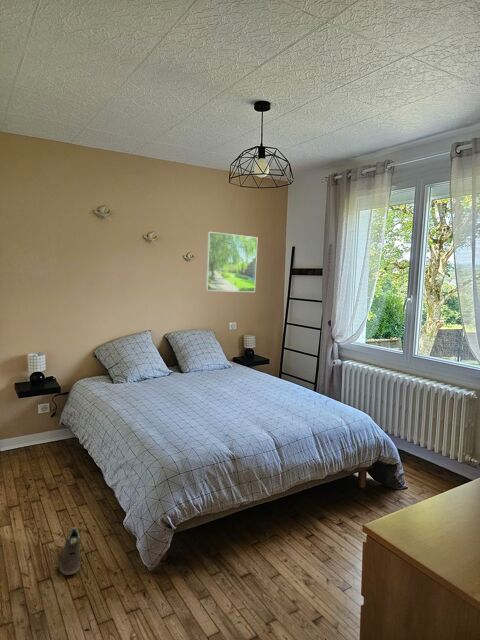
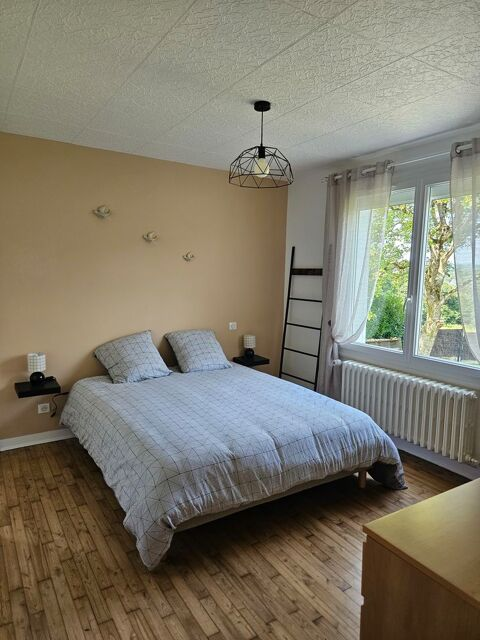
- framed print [205,231,259,293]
- sneaker [59,526,82,576]
